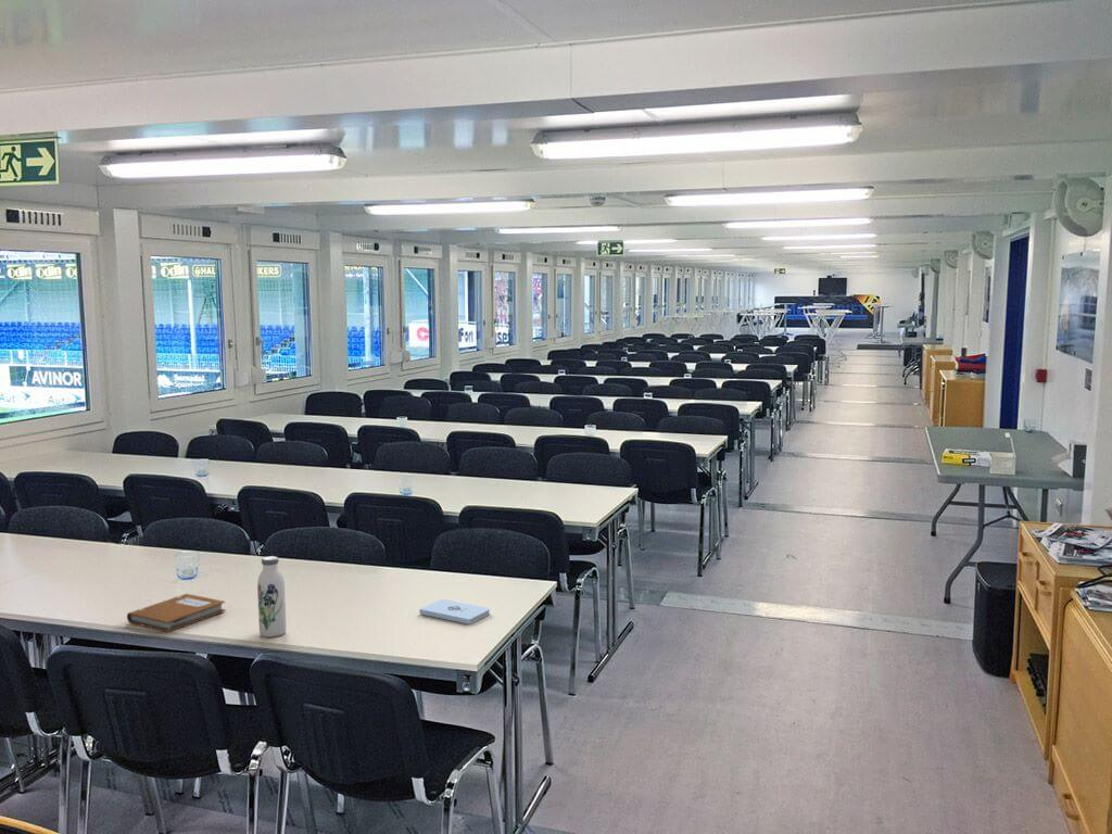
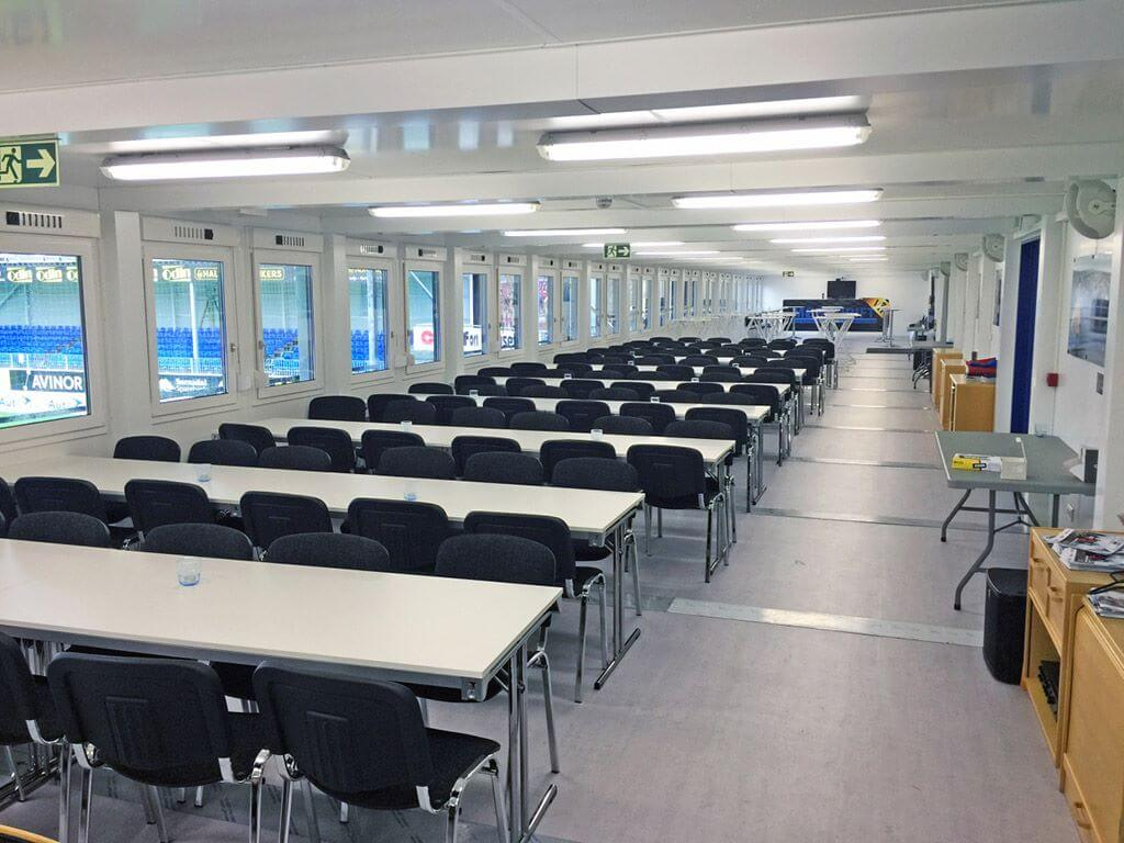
- notepad [418,598,491,626]
- notebook [126,593,227,633]
- water bottle [256,555,287,639]
